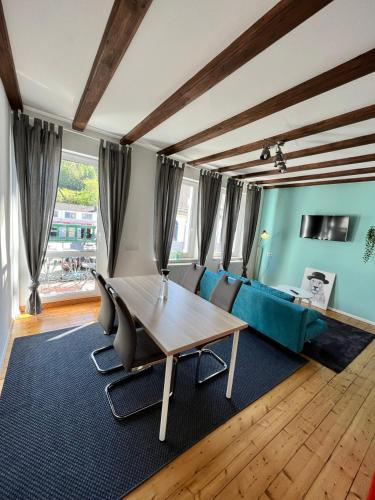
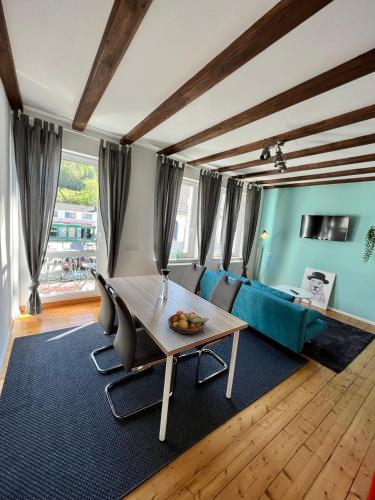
+ fruit bowl [167,309,210,335]
